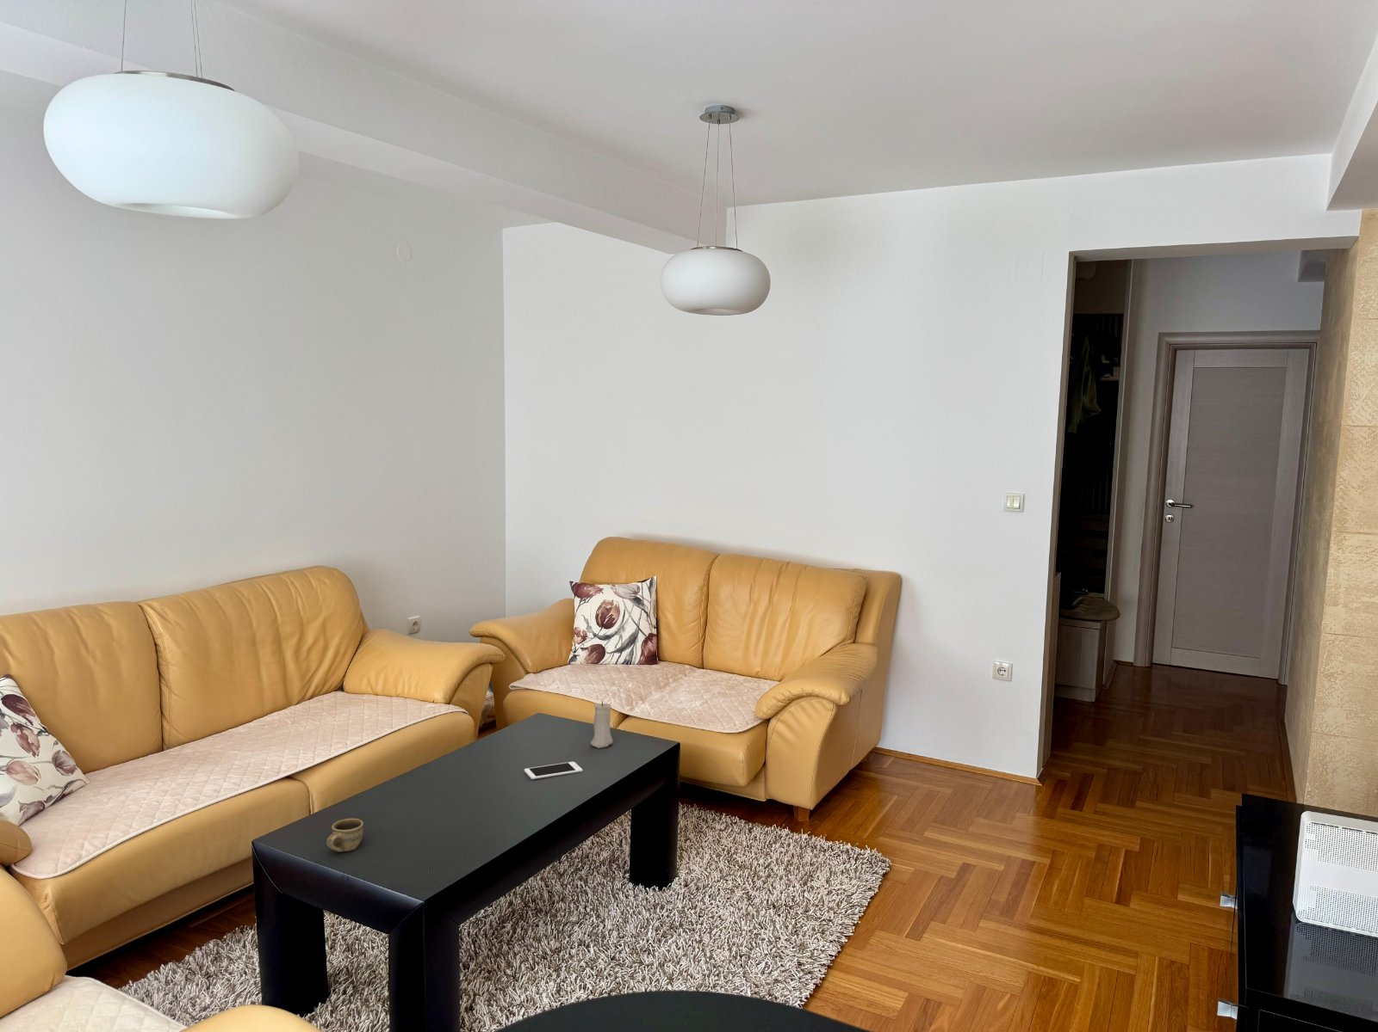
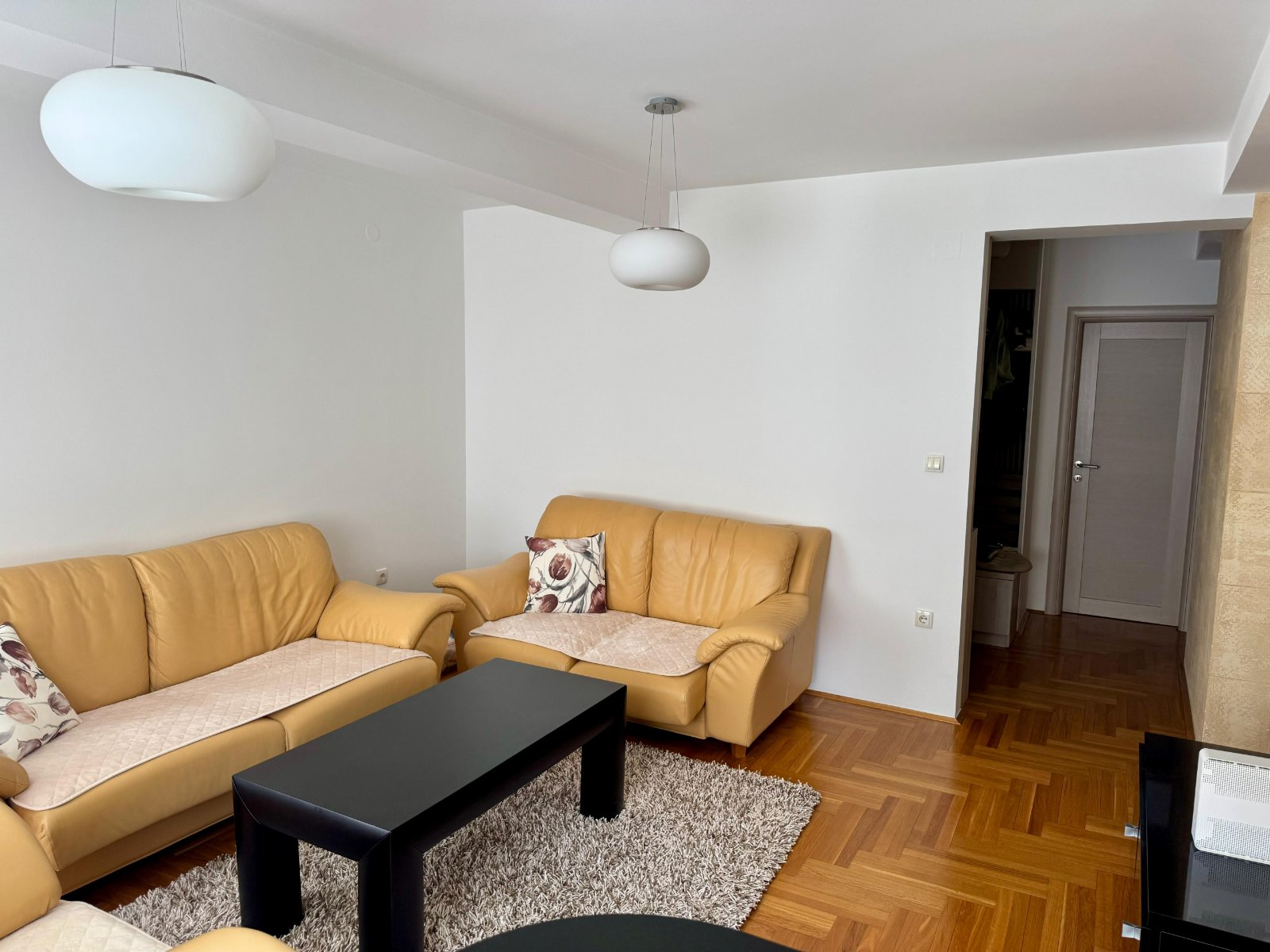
- candle [590,700,614,749]
- cell phone [524,761,583,781]
- cup [326,817,365,852]
